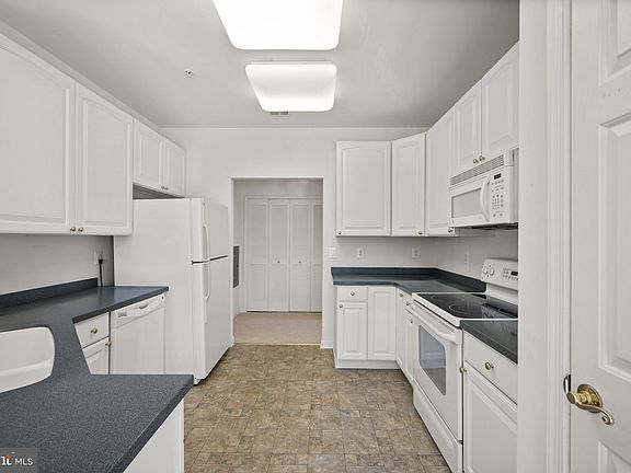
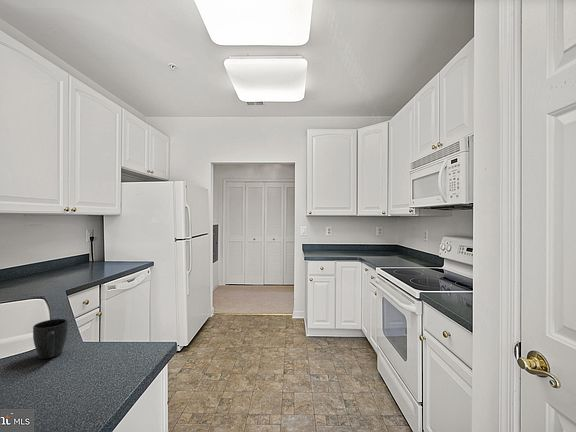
+ mug [32,318,69,360]
